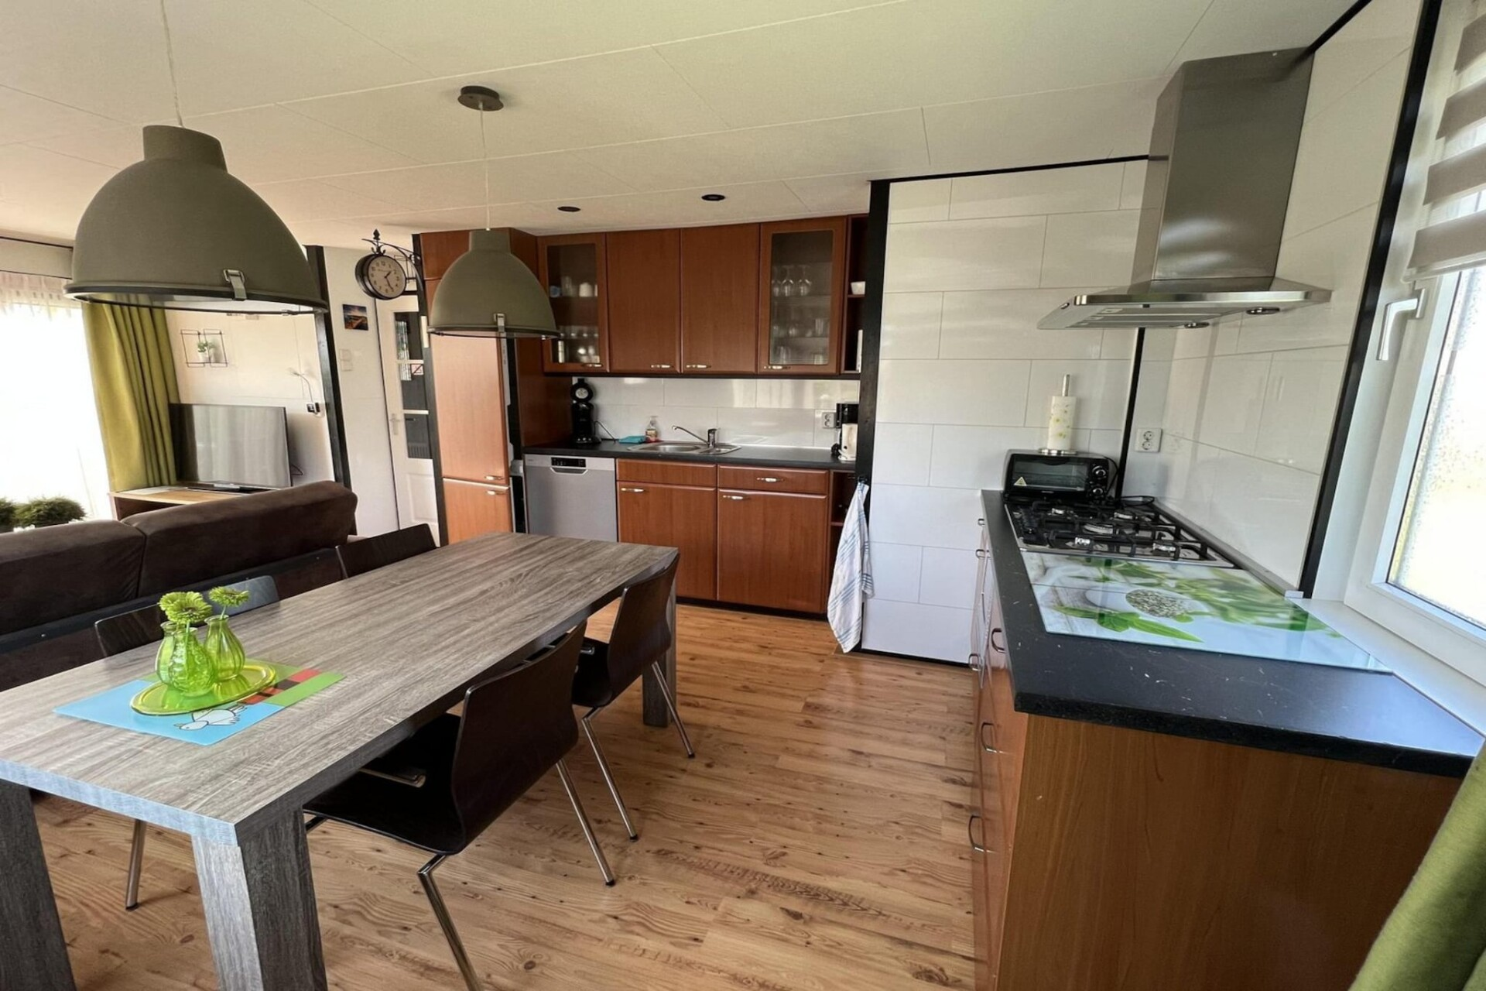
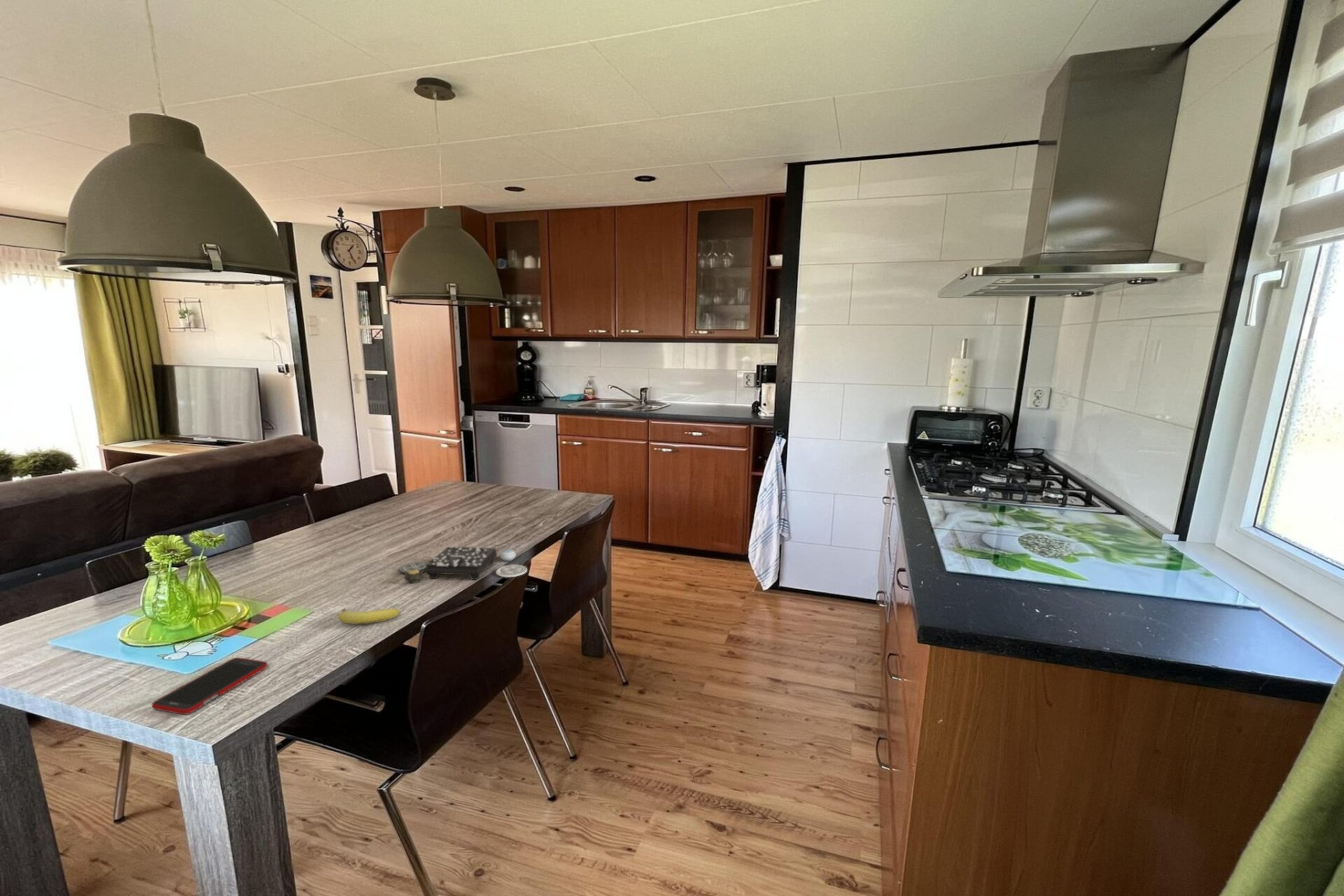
+ board game [398,546,528,584]
+ fruit [337,608,400,625]
+ cell phone [151,657,268,715]
